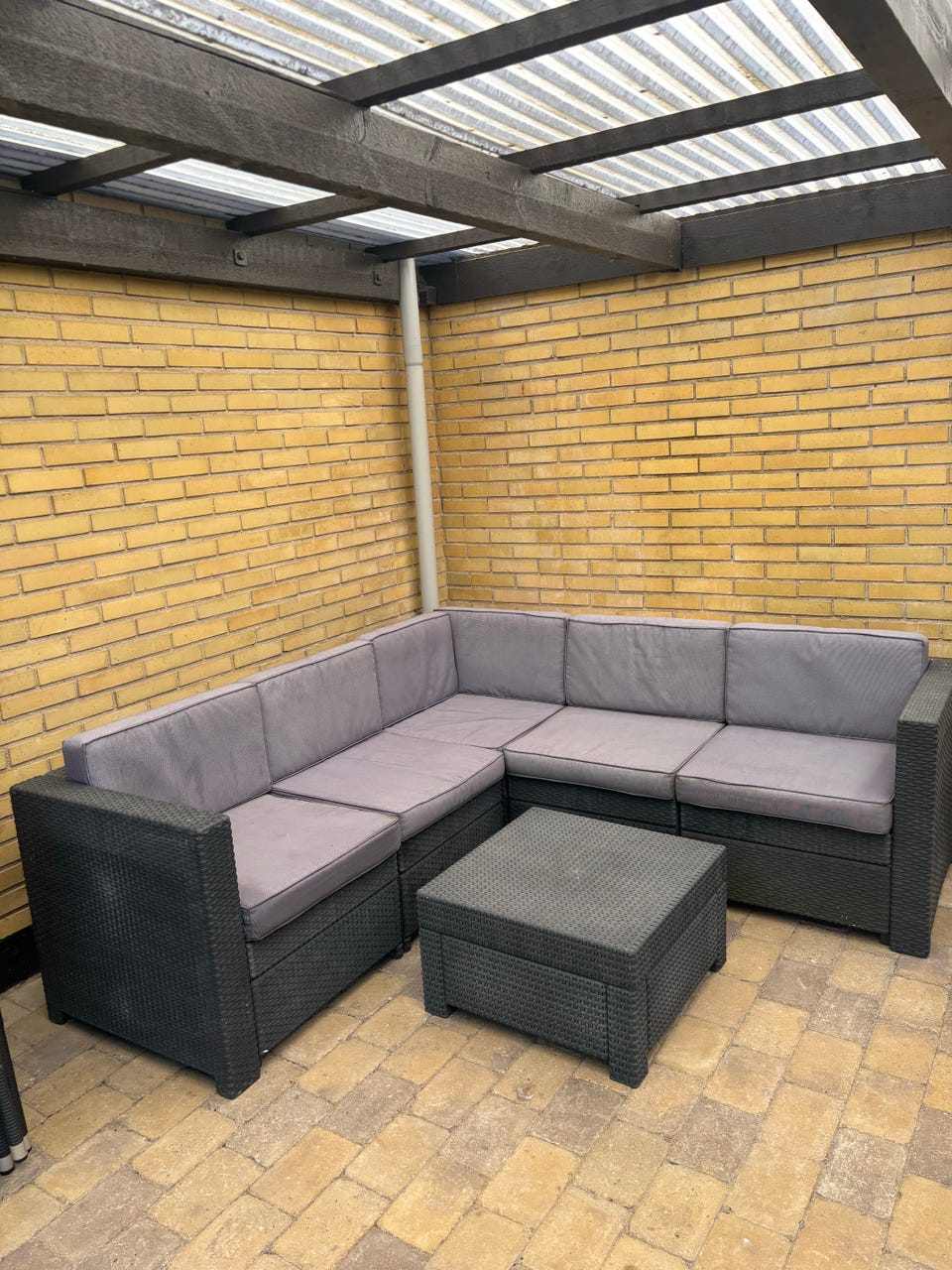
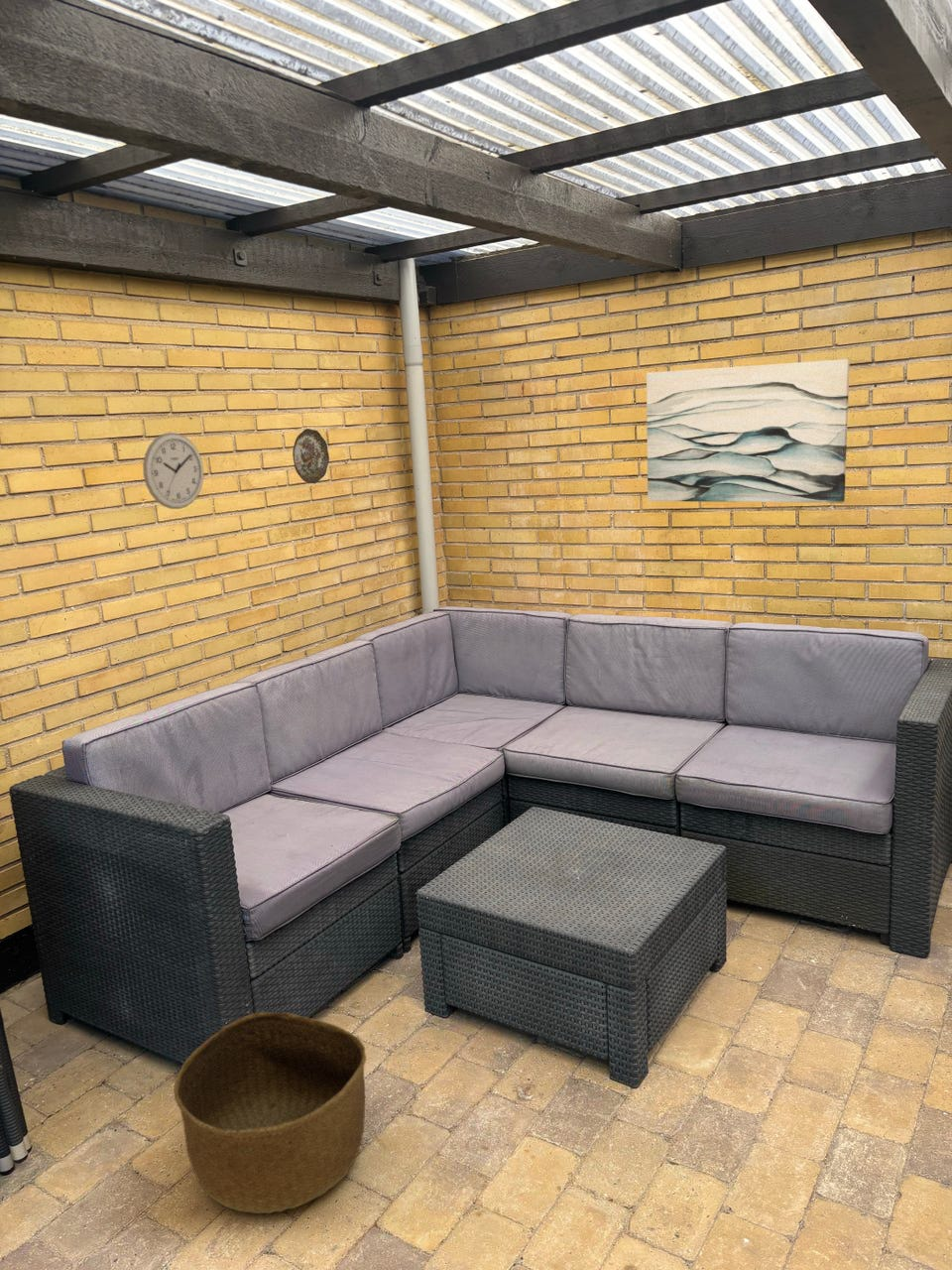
+ wall clock [142,432,204,510]
+ decorative plate [292,428,330,484]
+ wall art [646,358,851,504]
+ basket [173,1011,367,1214]
